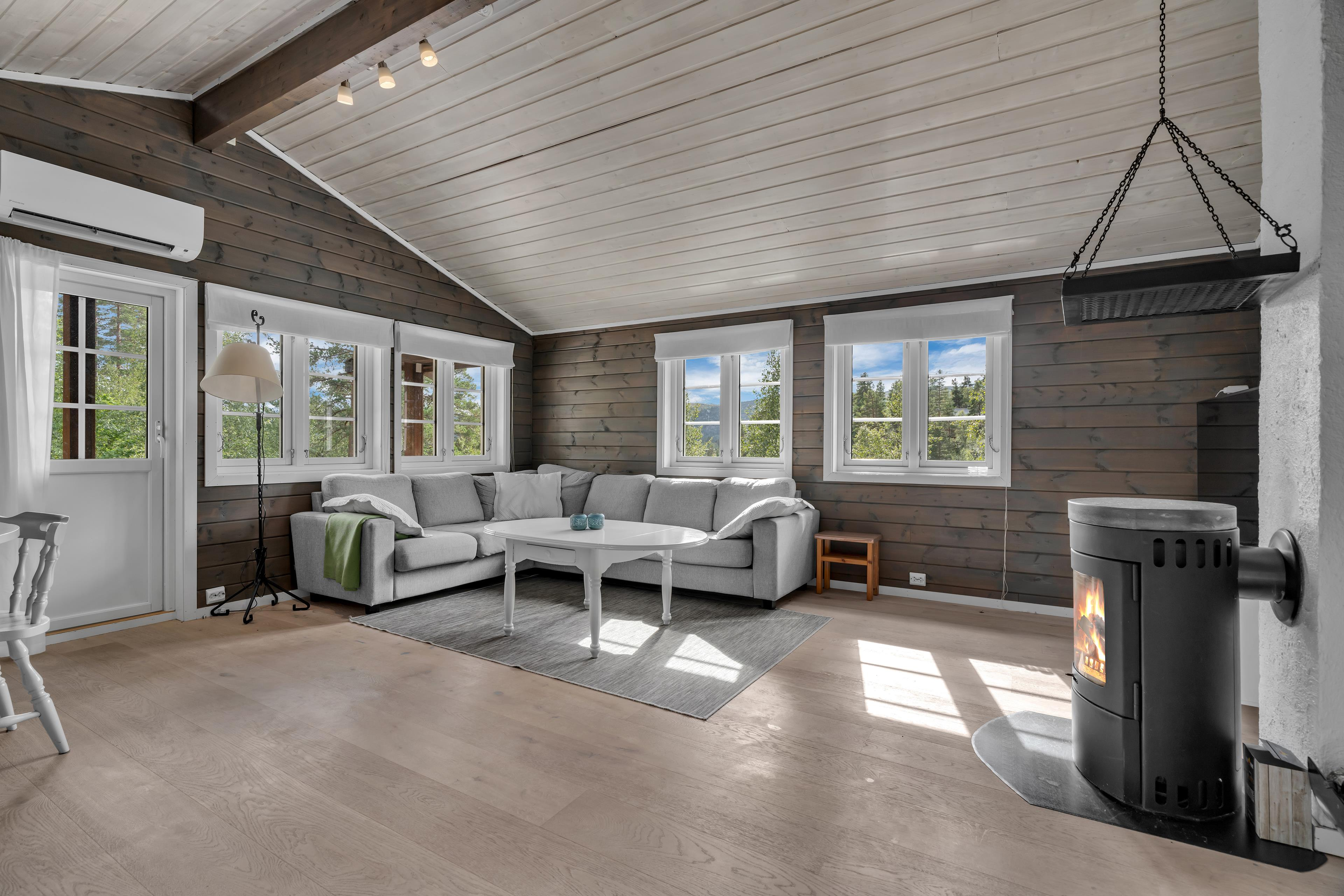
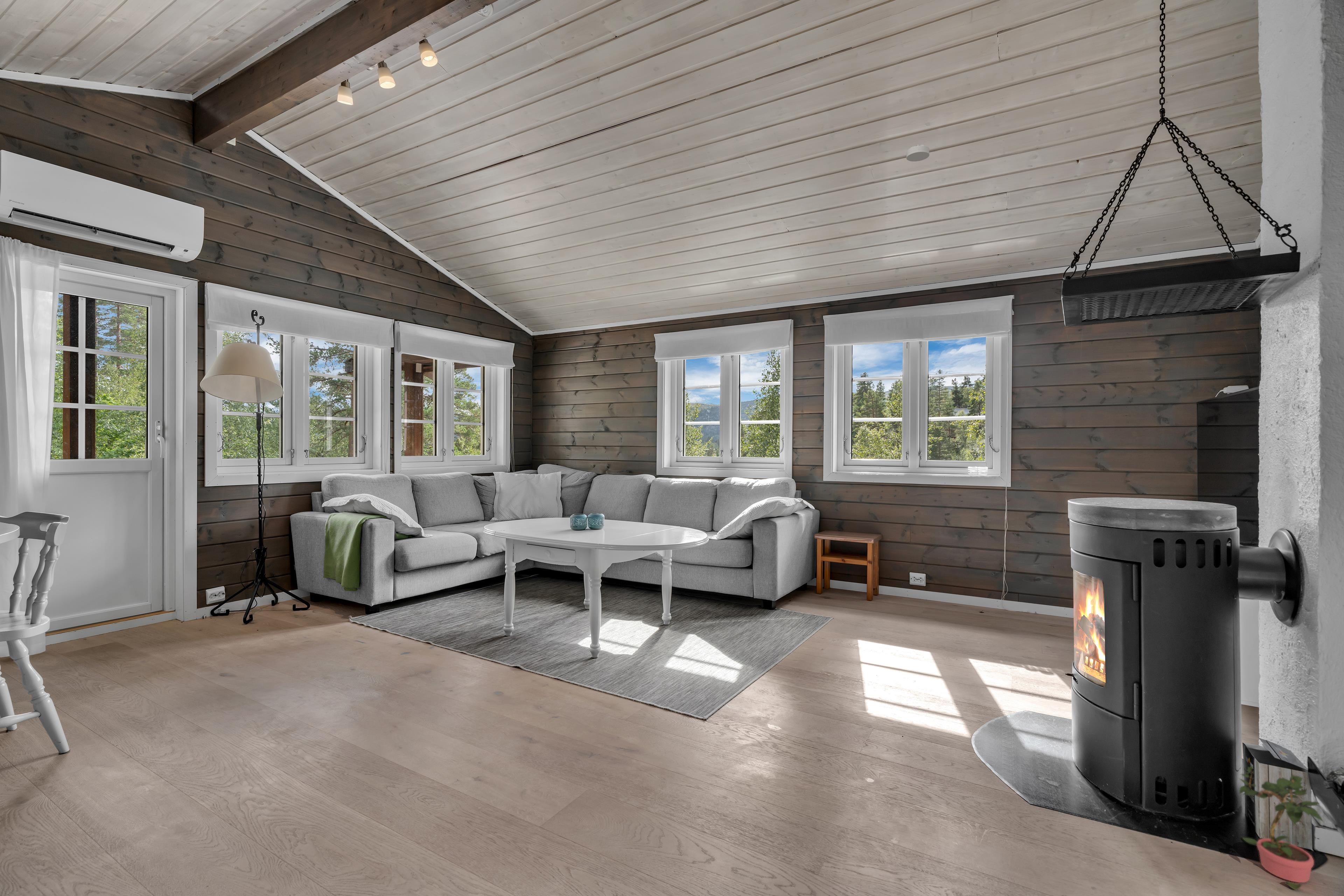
+ smoke detector [906,145,930,162]
+ potted plant [1239,765,1325,890]
